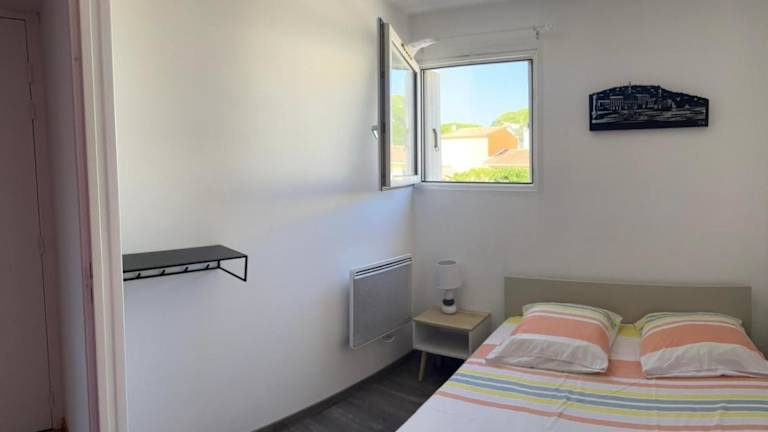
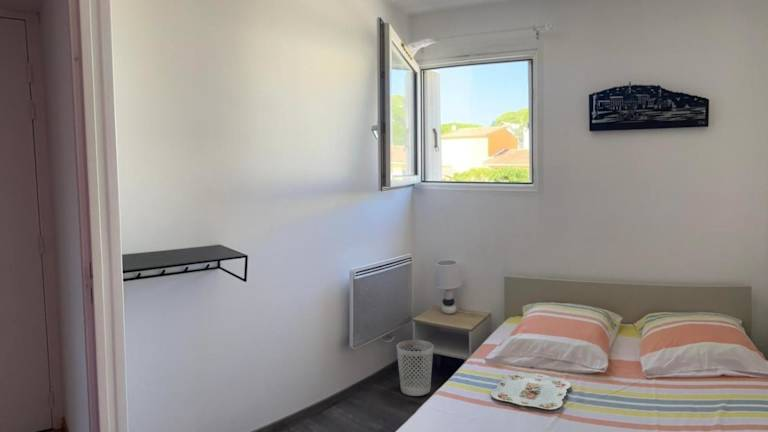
+ serving tray [490,371,572,411]
+ wastebasket [396,339,434,397]
